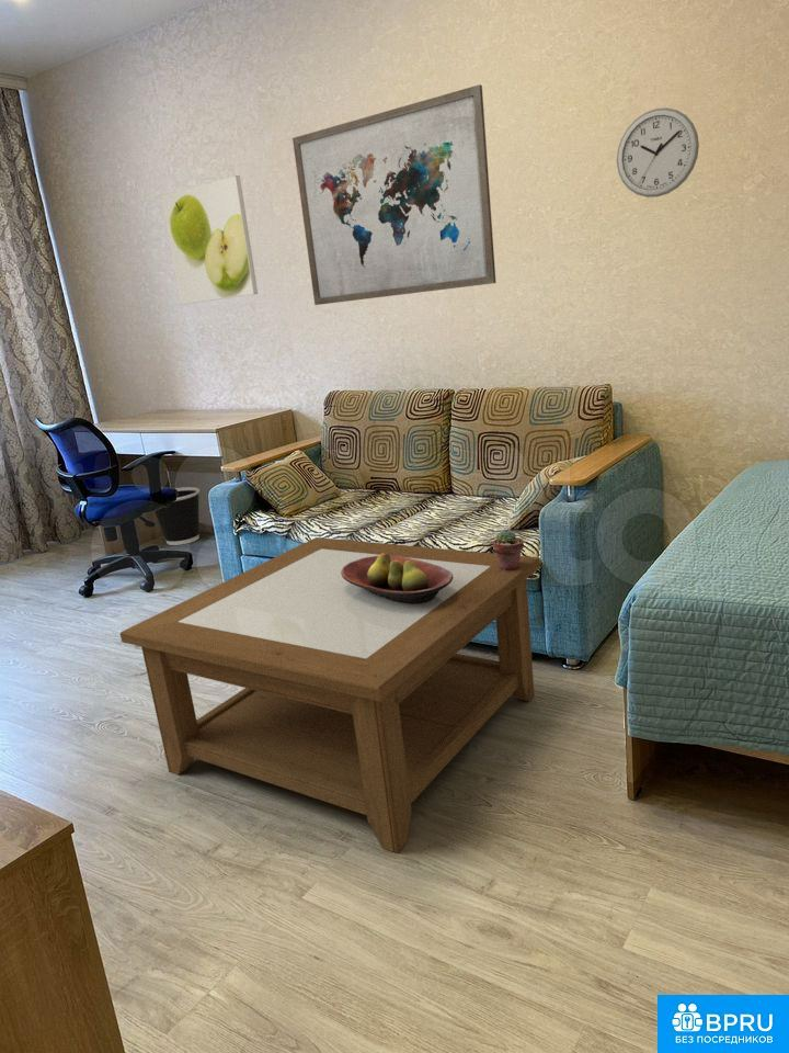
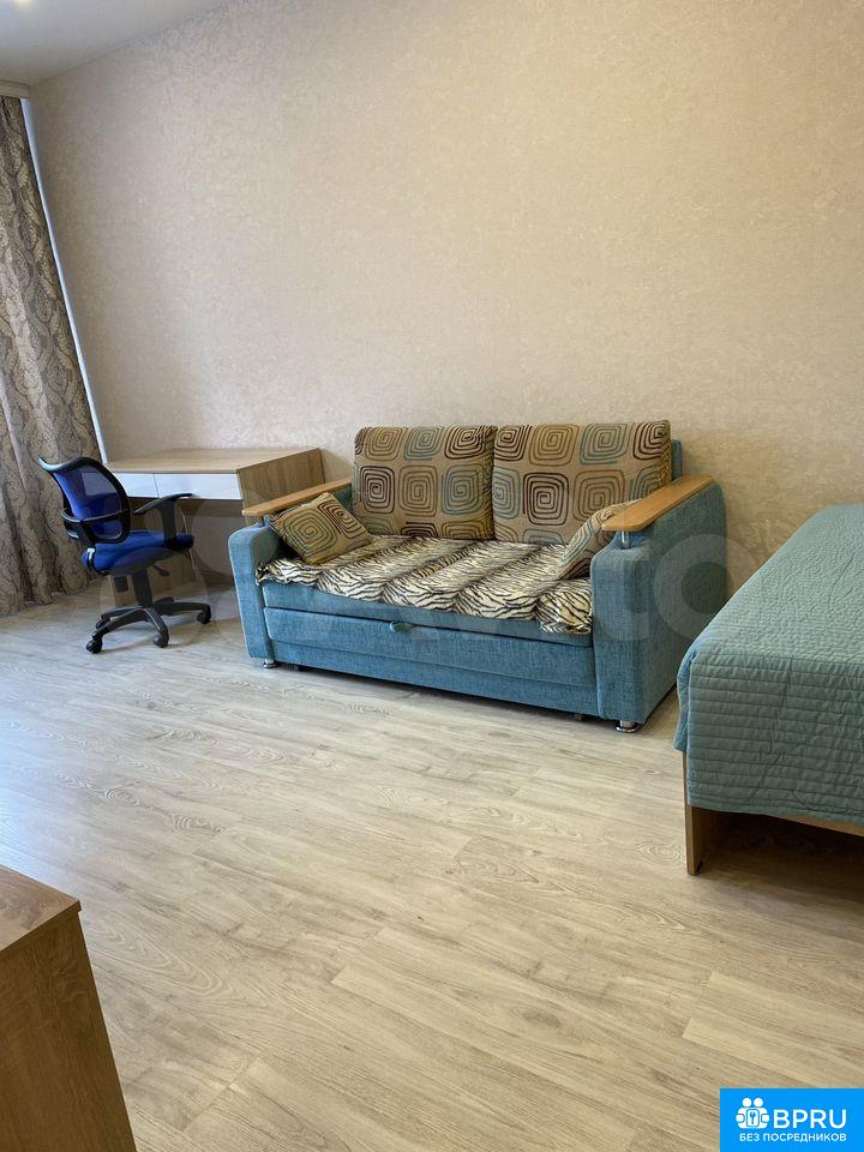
- wall clock [616,106,700,199]
- fruit bowl [341,553,453,604]
- coffee table [118,536,541,854]
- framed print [160,174,259,305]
- wastebasket [153,486,201,546]
- wall art [291,83,496,306]
- potted succulent [492,529,525,570]
